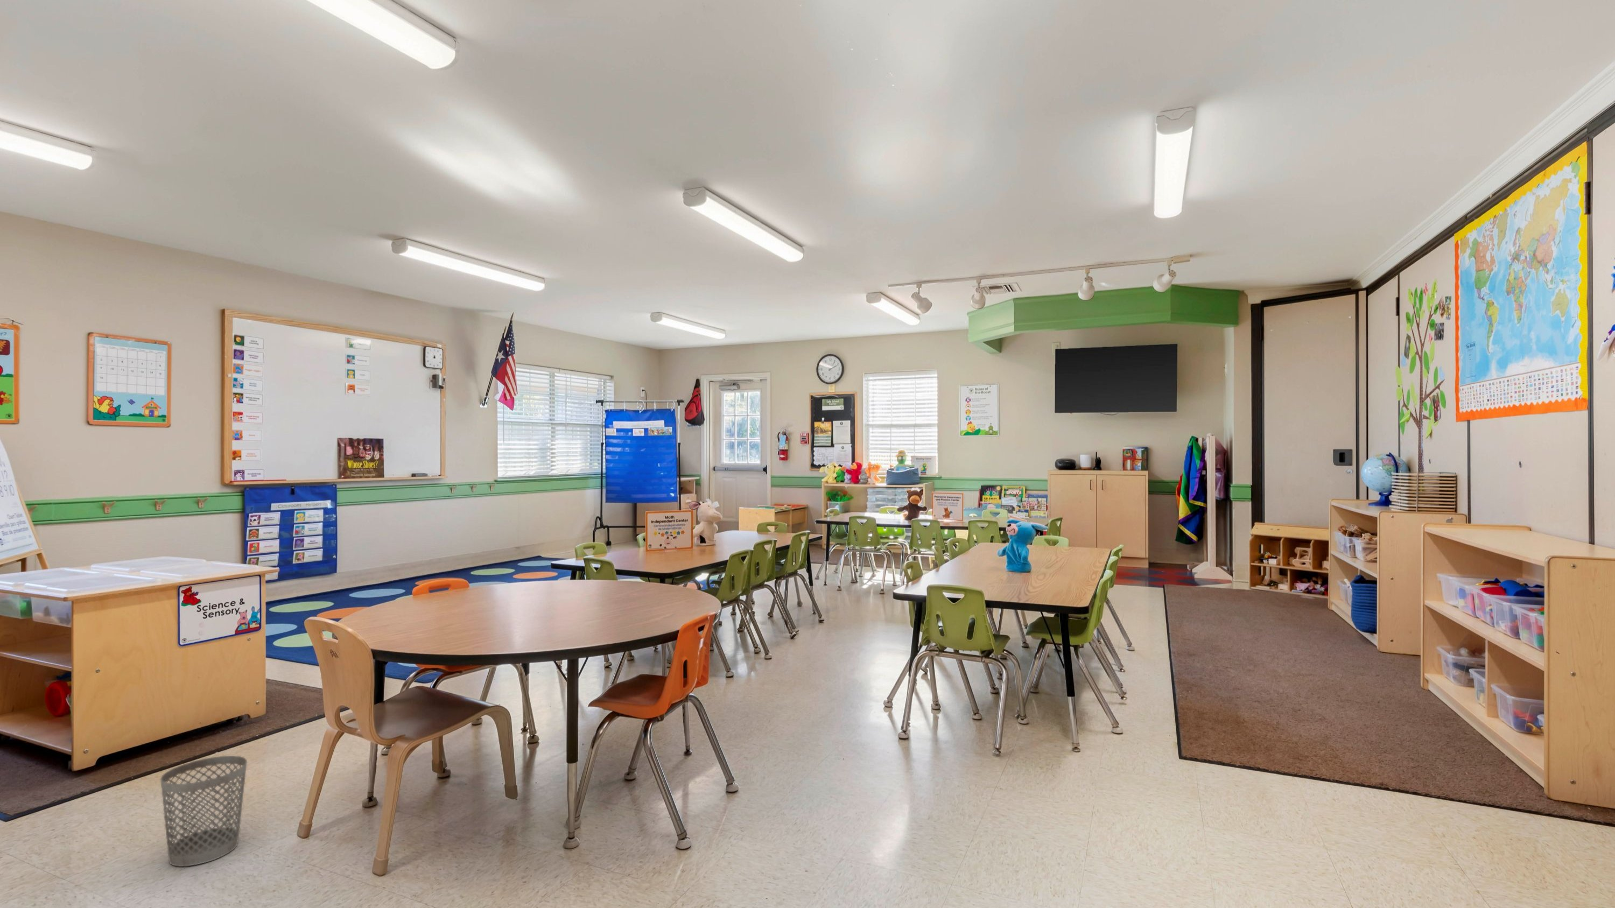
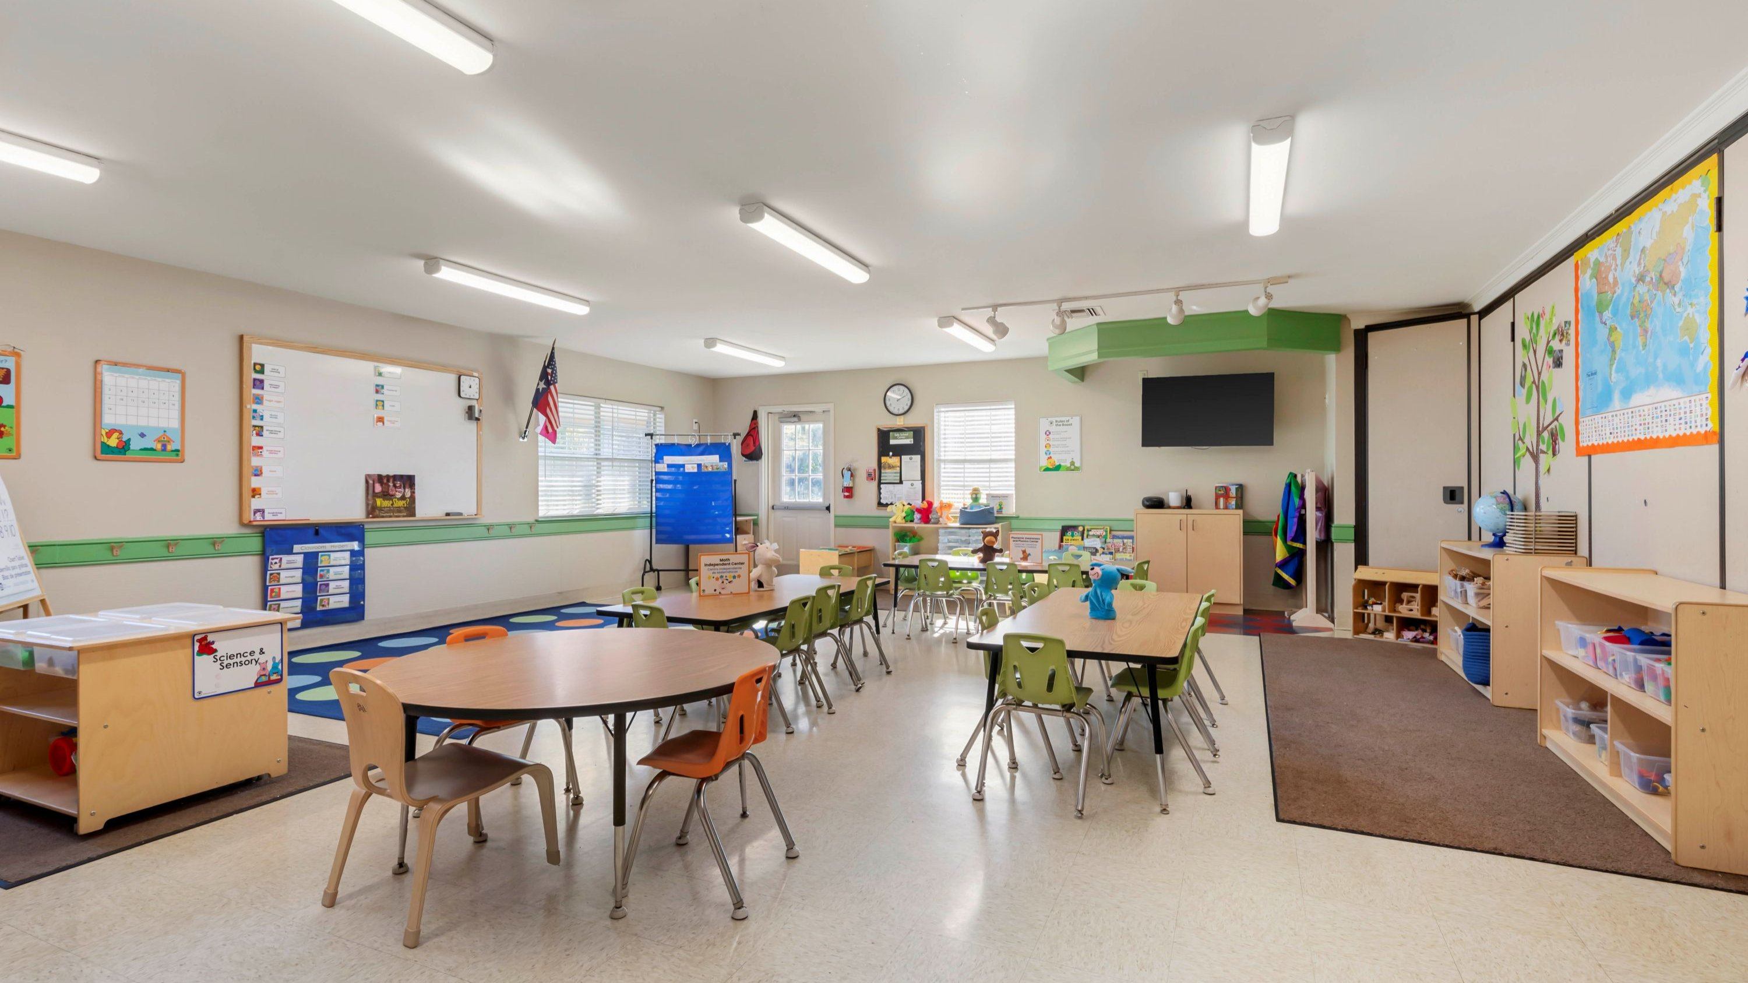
- wastebasket [160,755,247,867]
